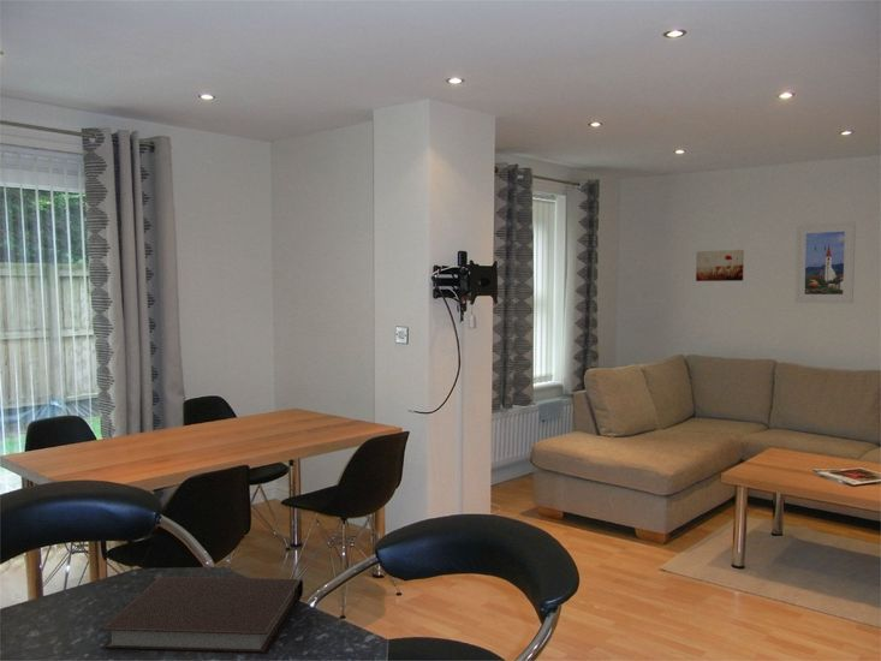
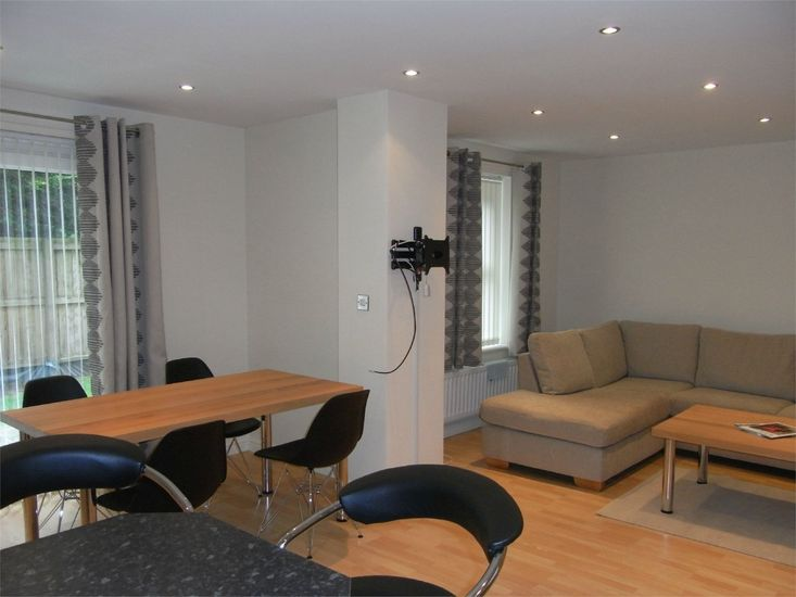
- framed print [794,221,857,304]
- notebook [99,576,304,655]
- wall art [695,249,745,282]
